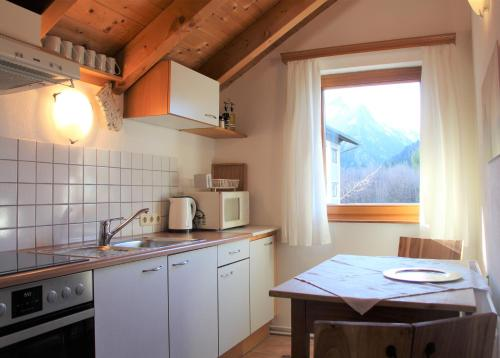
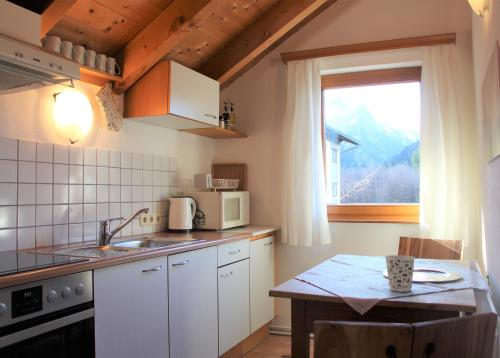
+ cup [384,254,416,293]
